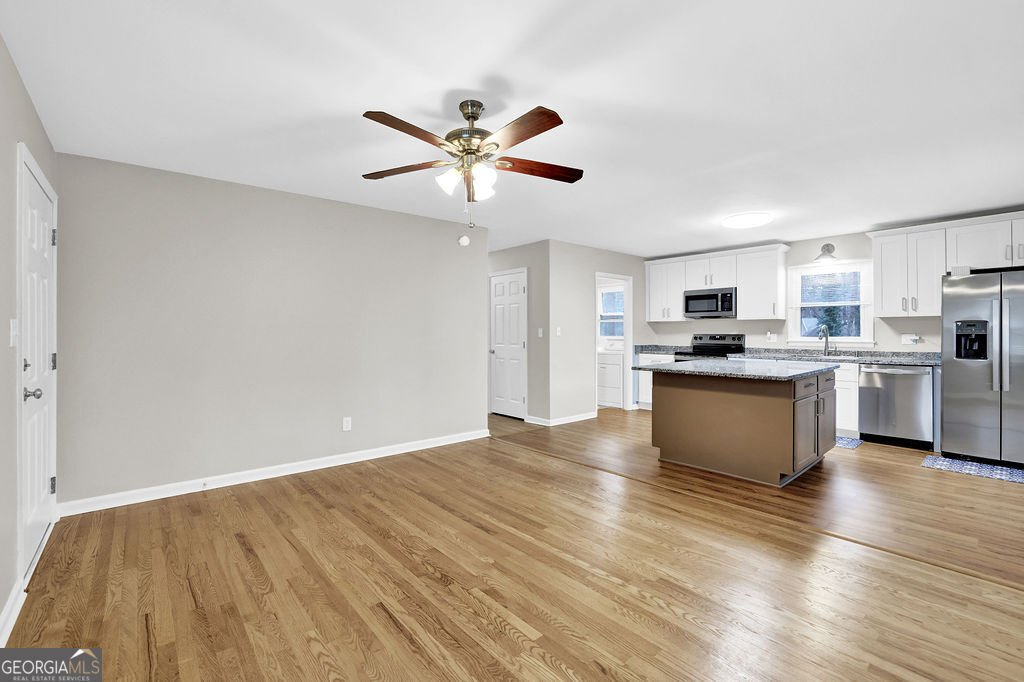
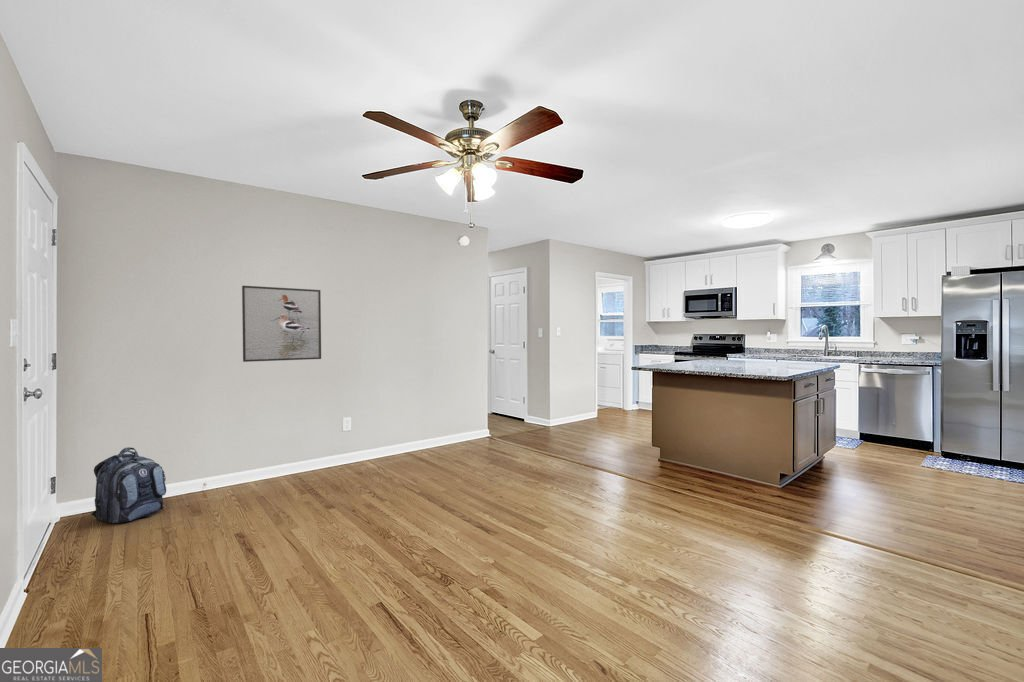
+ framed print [241,285,322,363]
+ backpack [90,446,167,524]
